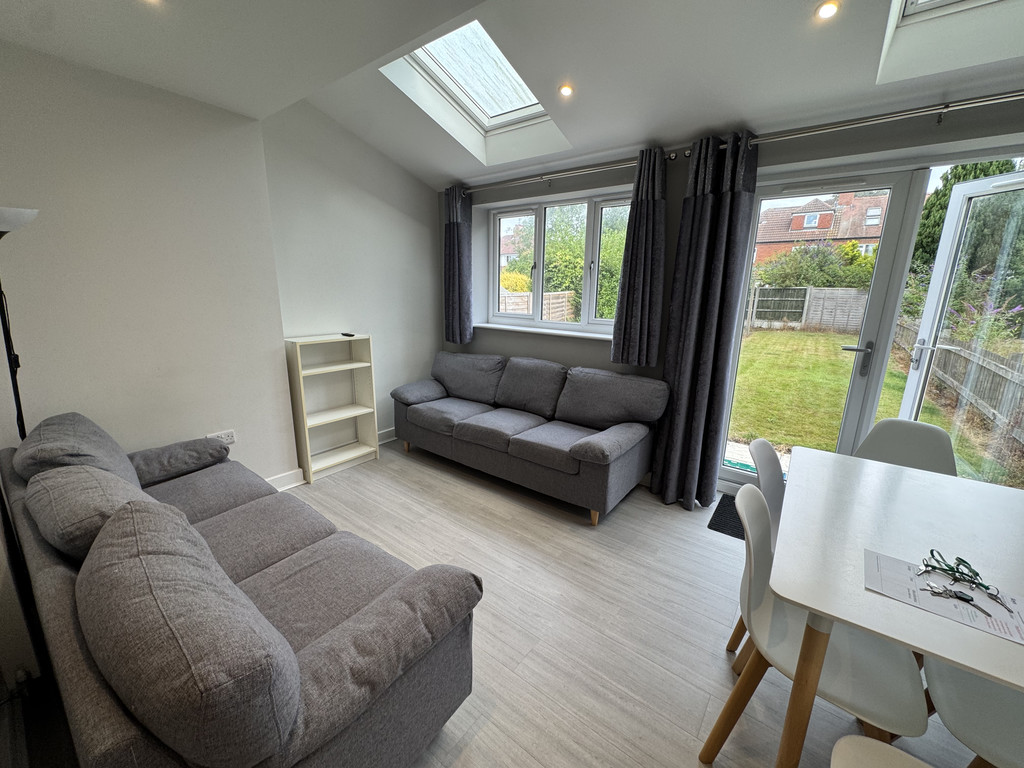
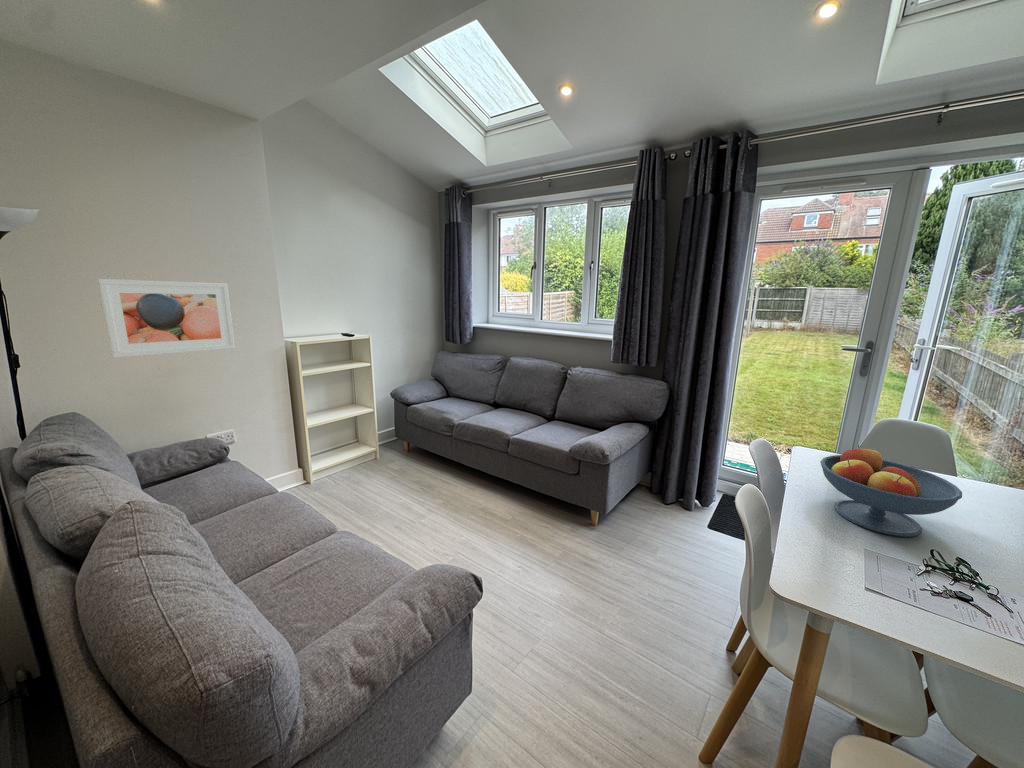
+ fruit bowl [819,444,963,538]
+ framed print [97,278,236,359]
